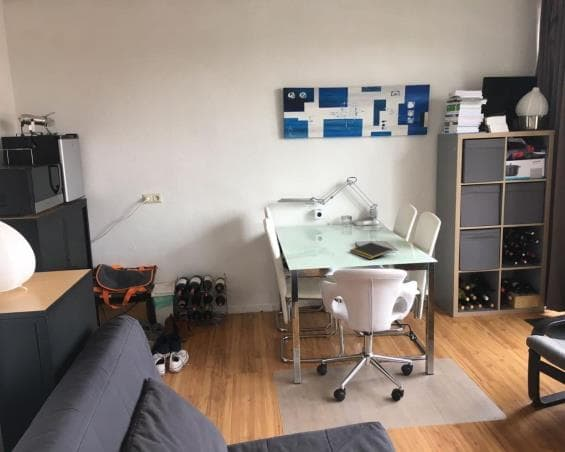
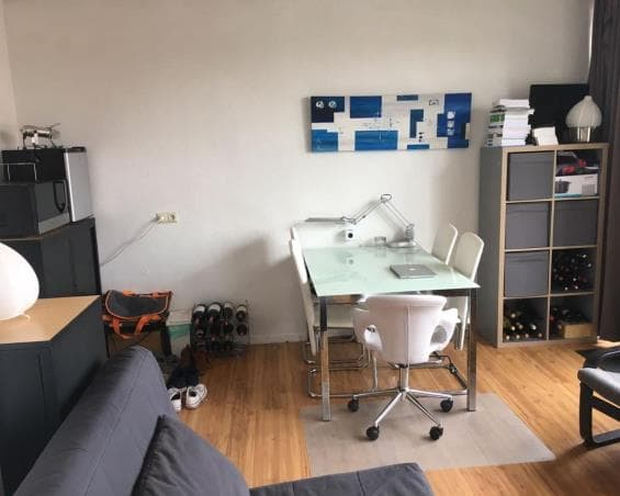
- notepad [349,241,394,260]
